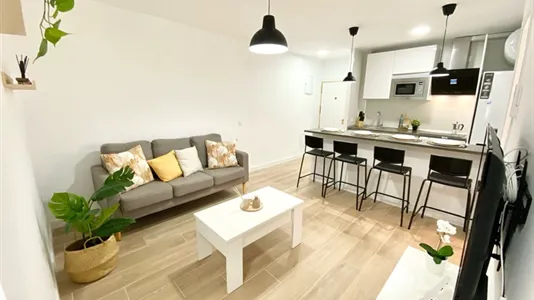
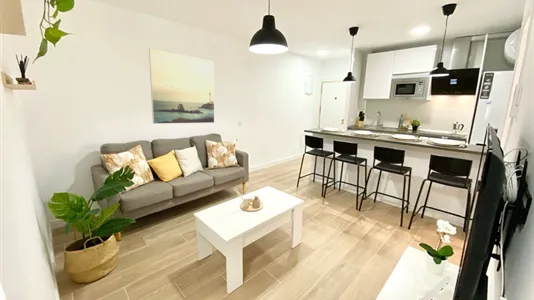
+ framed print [148,48,215,125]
